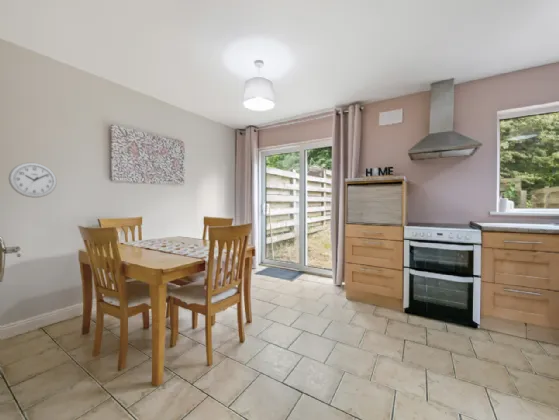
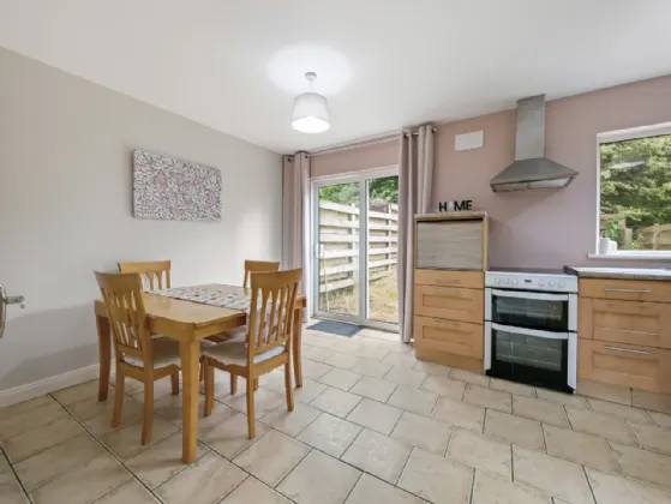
- wall clock [8,162,58,199]
